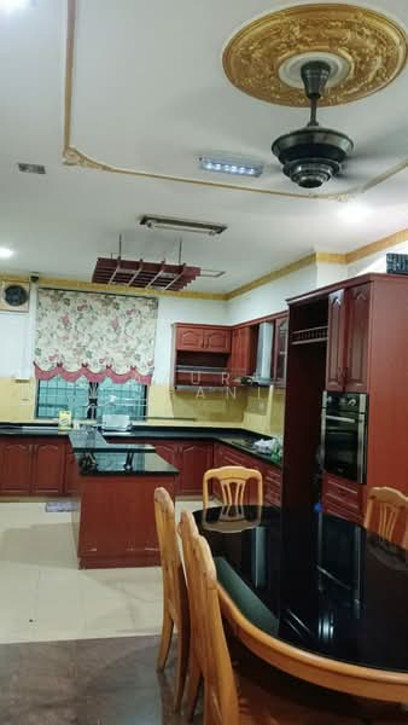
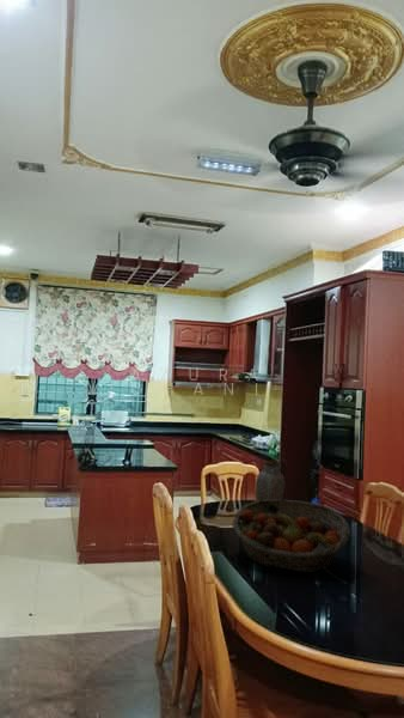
+ vase [253,461,286,501]
+ fruit basket [231,499,351,573]
